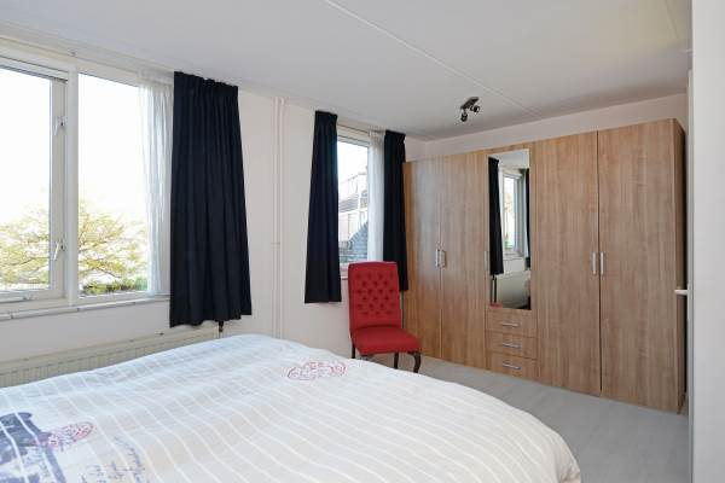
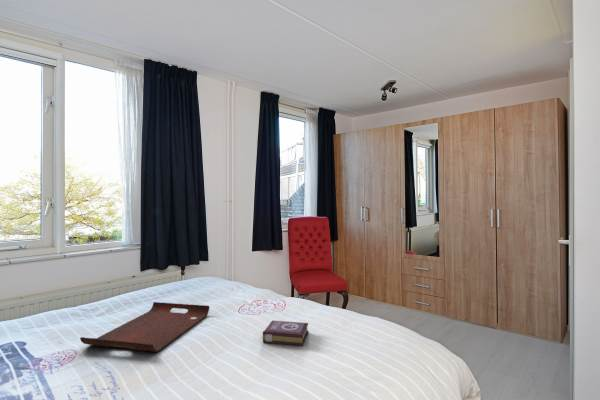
+ serving tray [79,301,210,353]
+ book [262,320,310,347]
